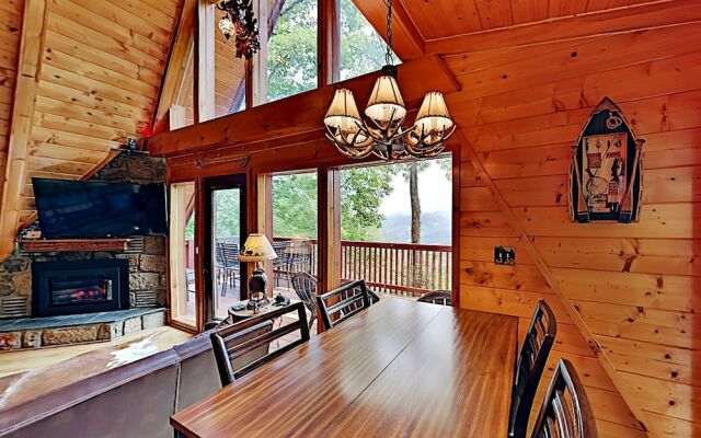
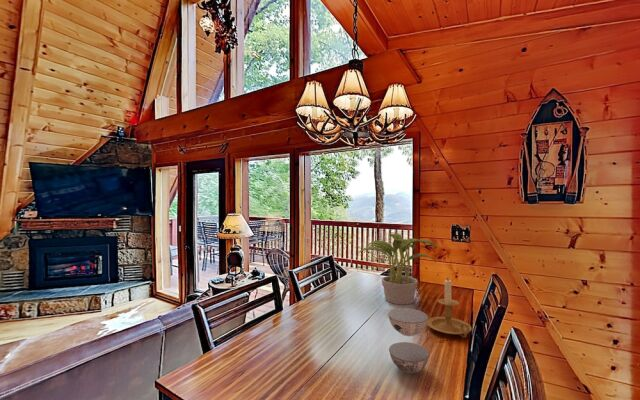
+ bowl [387,307,430,374]
+ potted plant [357,233,439,305]
+ candle holder [426,277,473,338]
